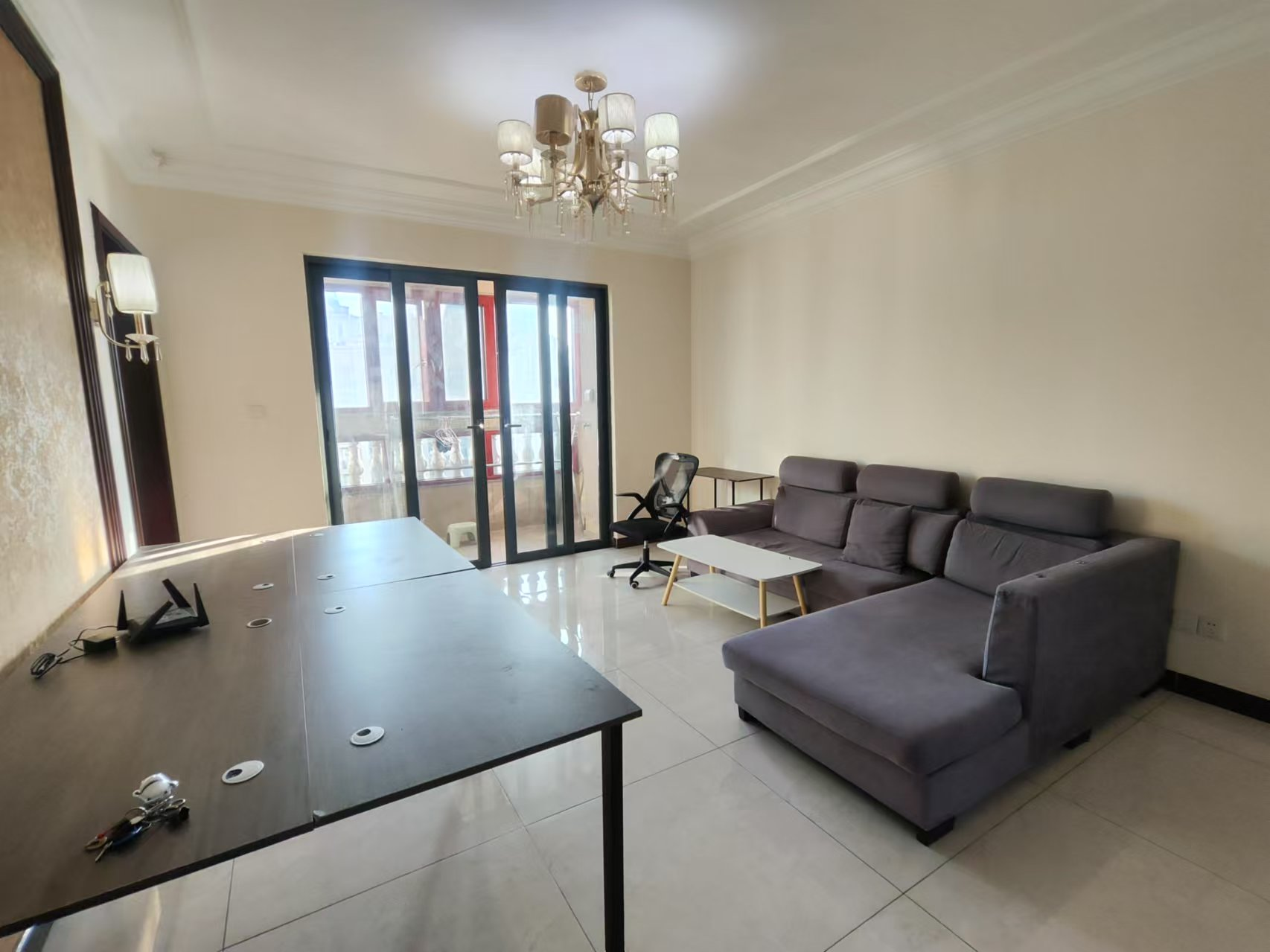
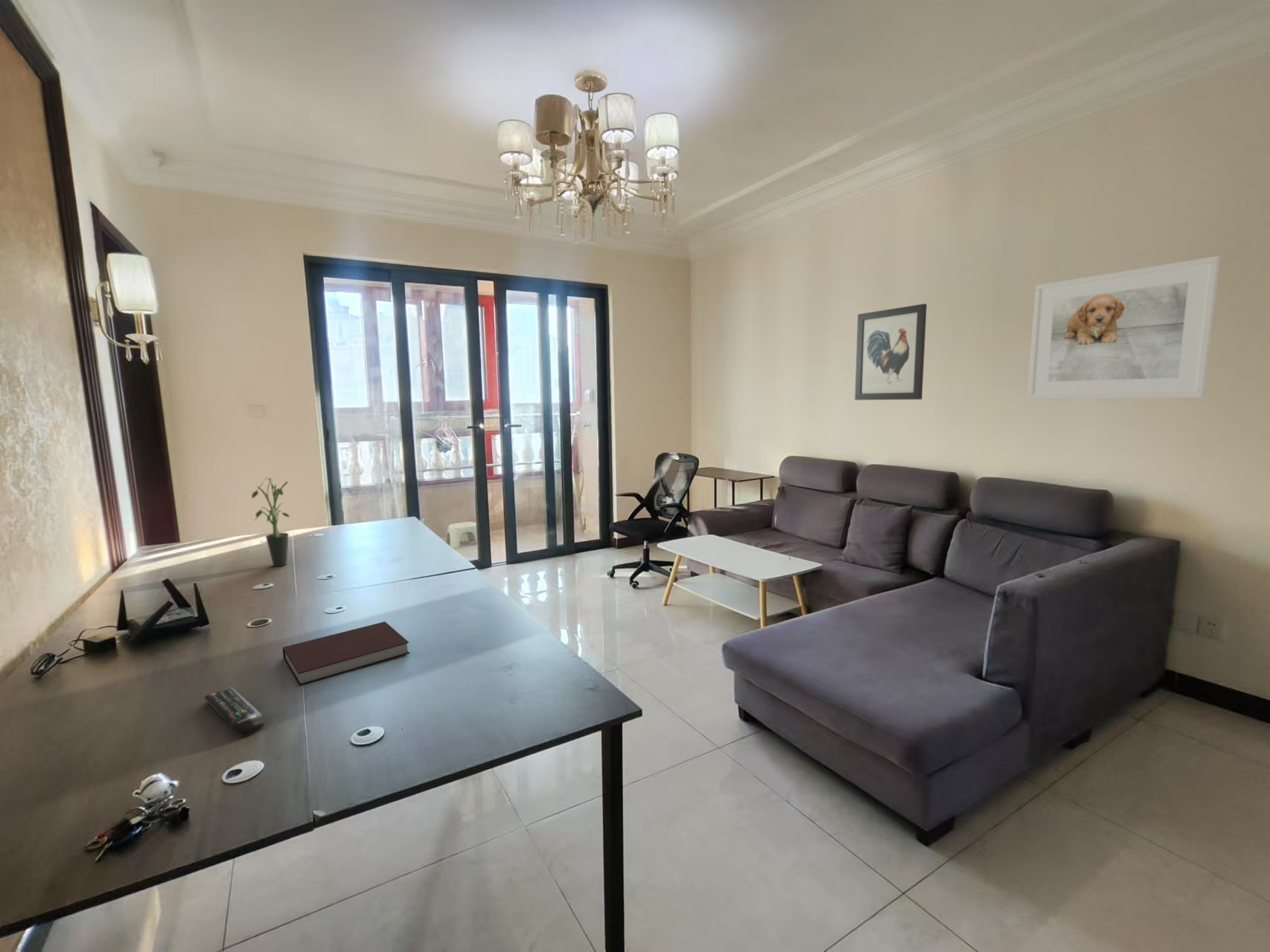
+ potted plant [251,477,290,567]
+ notebook [282,621,410,686]
+ remote control [203,686,266,737]
+ wall art [854,303,928,400]
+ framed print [1027,255,1221,400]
